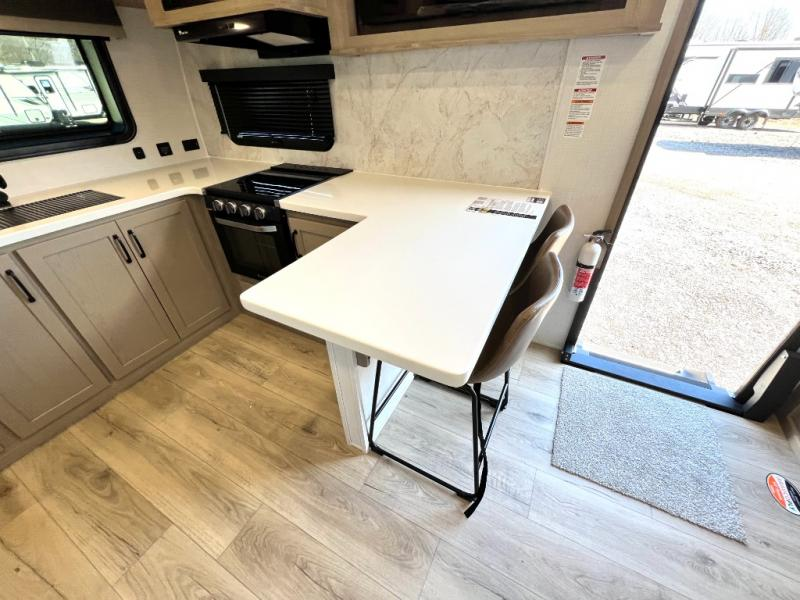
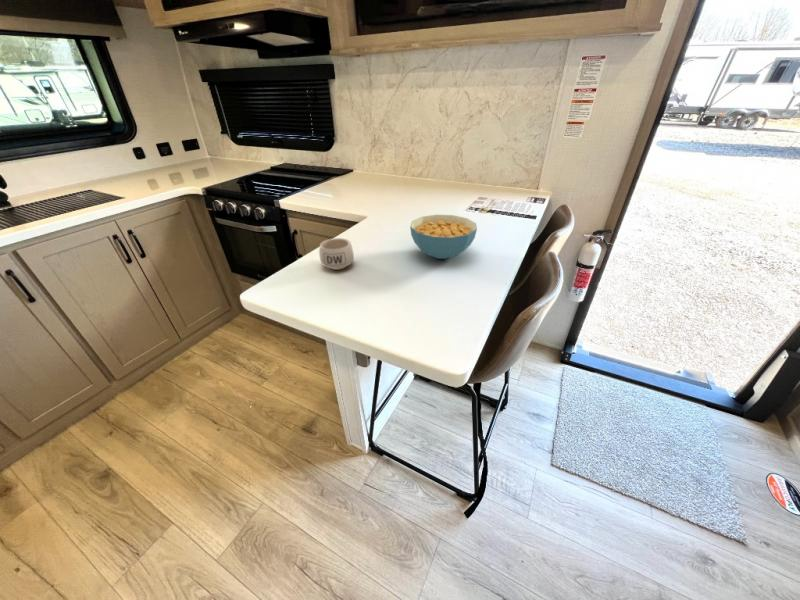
+ cereal bowl [409,214,478,260]
+ mug [318,237,355,271]
